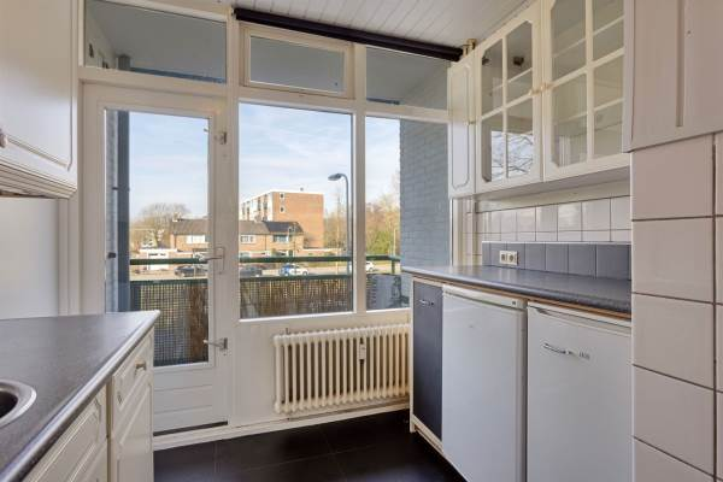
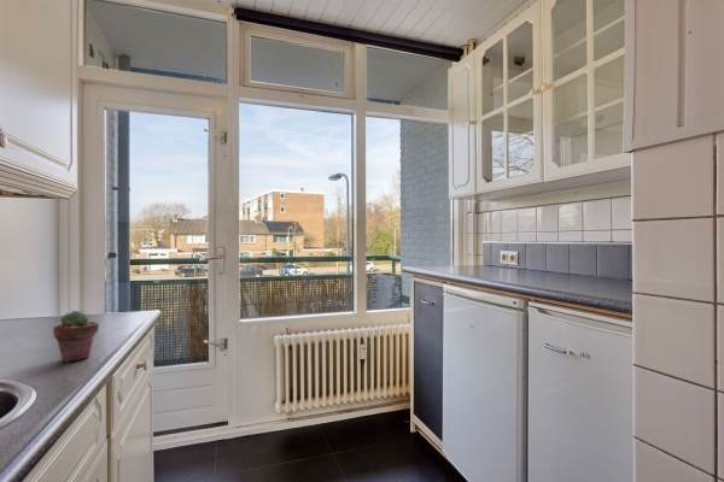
+ potted succulent [52,310,100,363]
